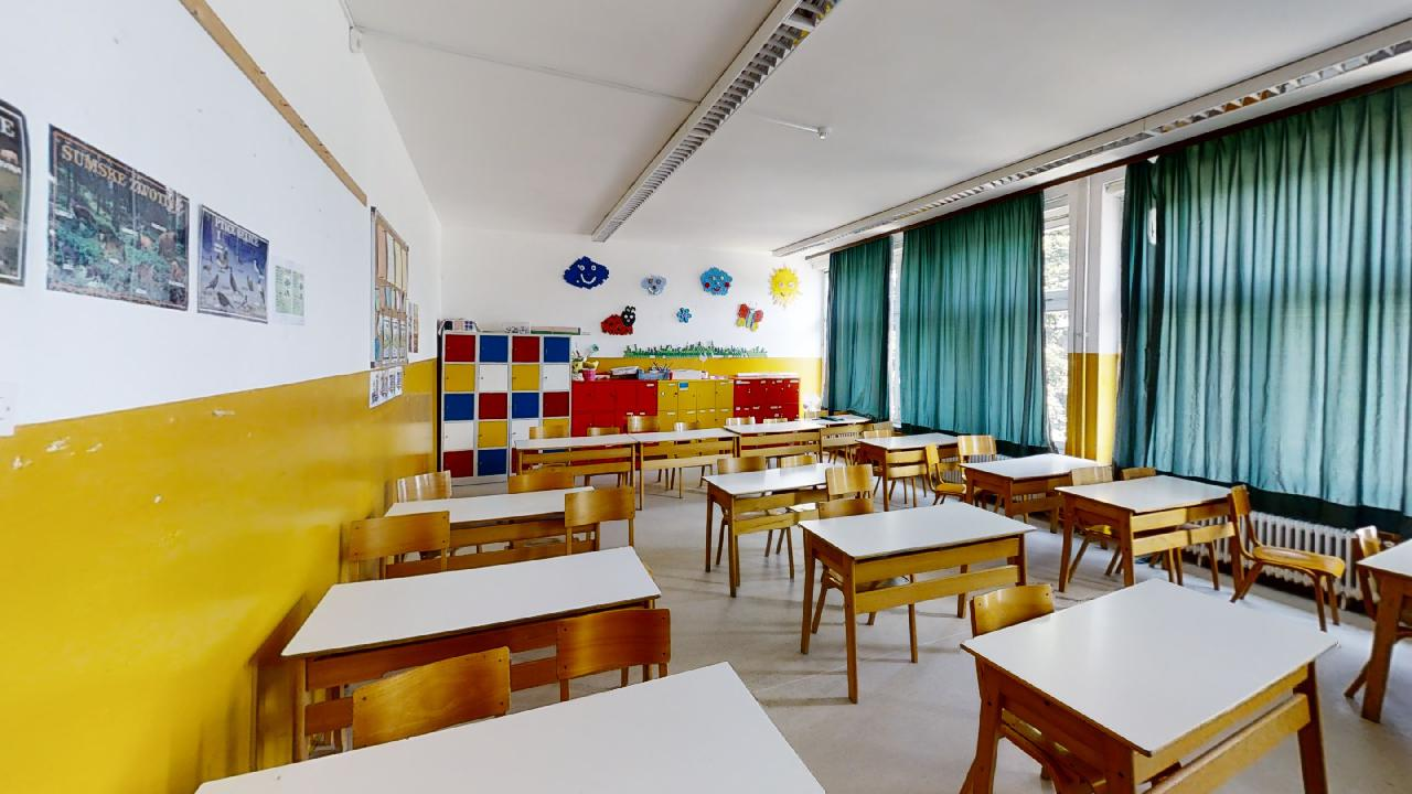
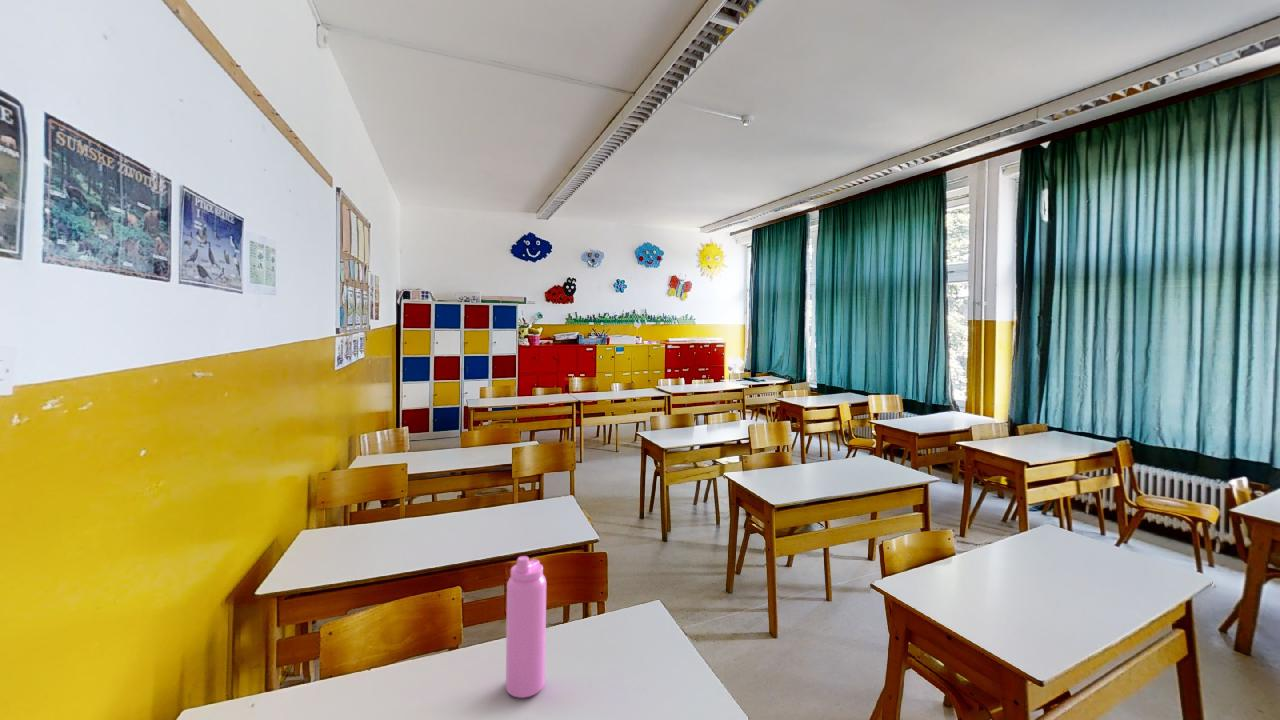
+ water bottle [505,555,547,699]
